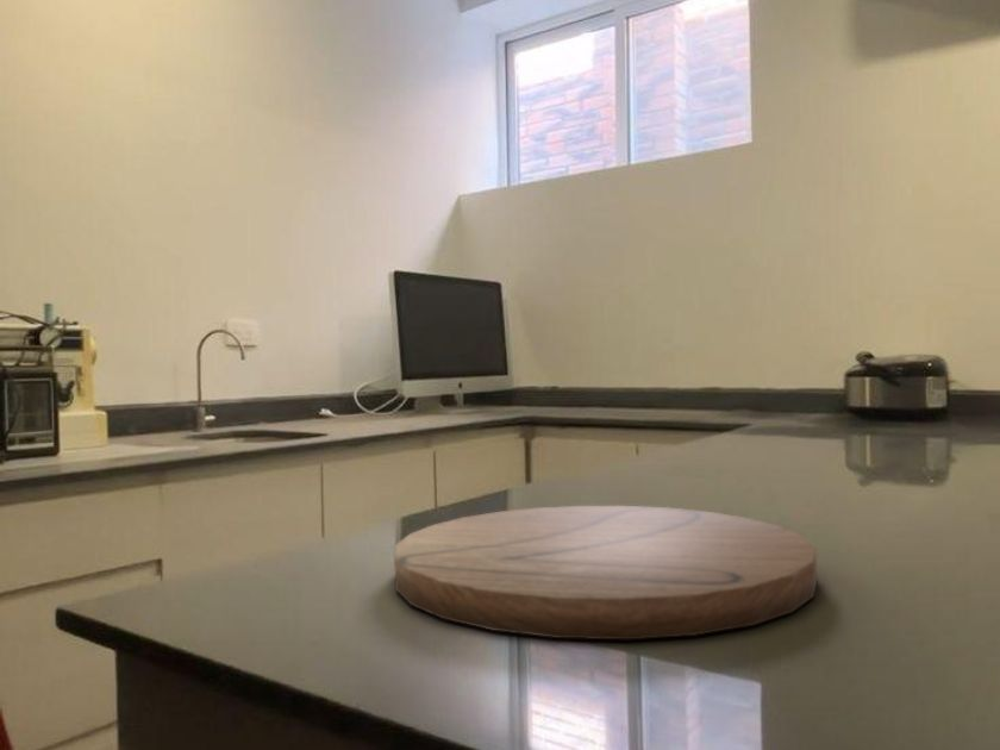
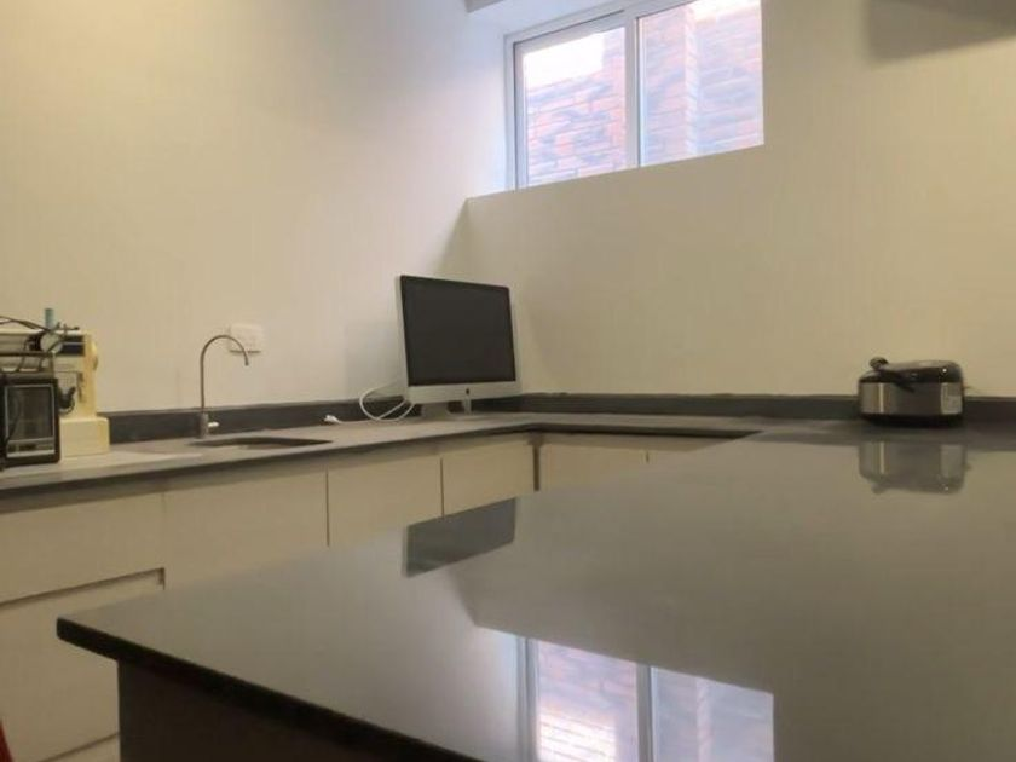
- cutting board [394,505,818,640]
